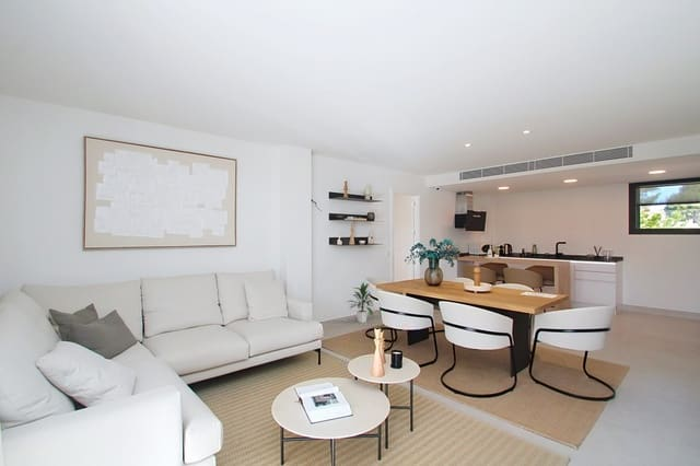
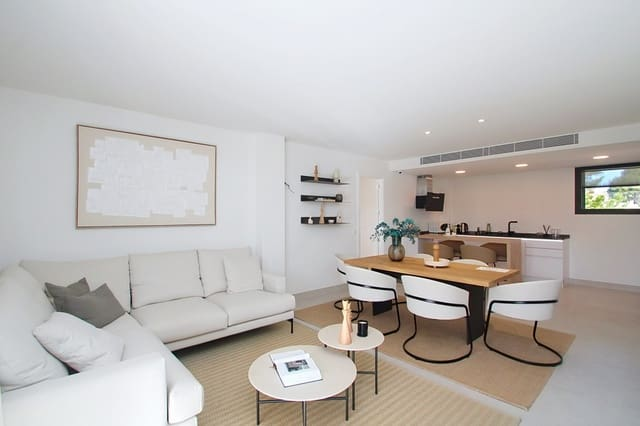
- indoor plant [347,281,374,324]
